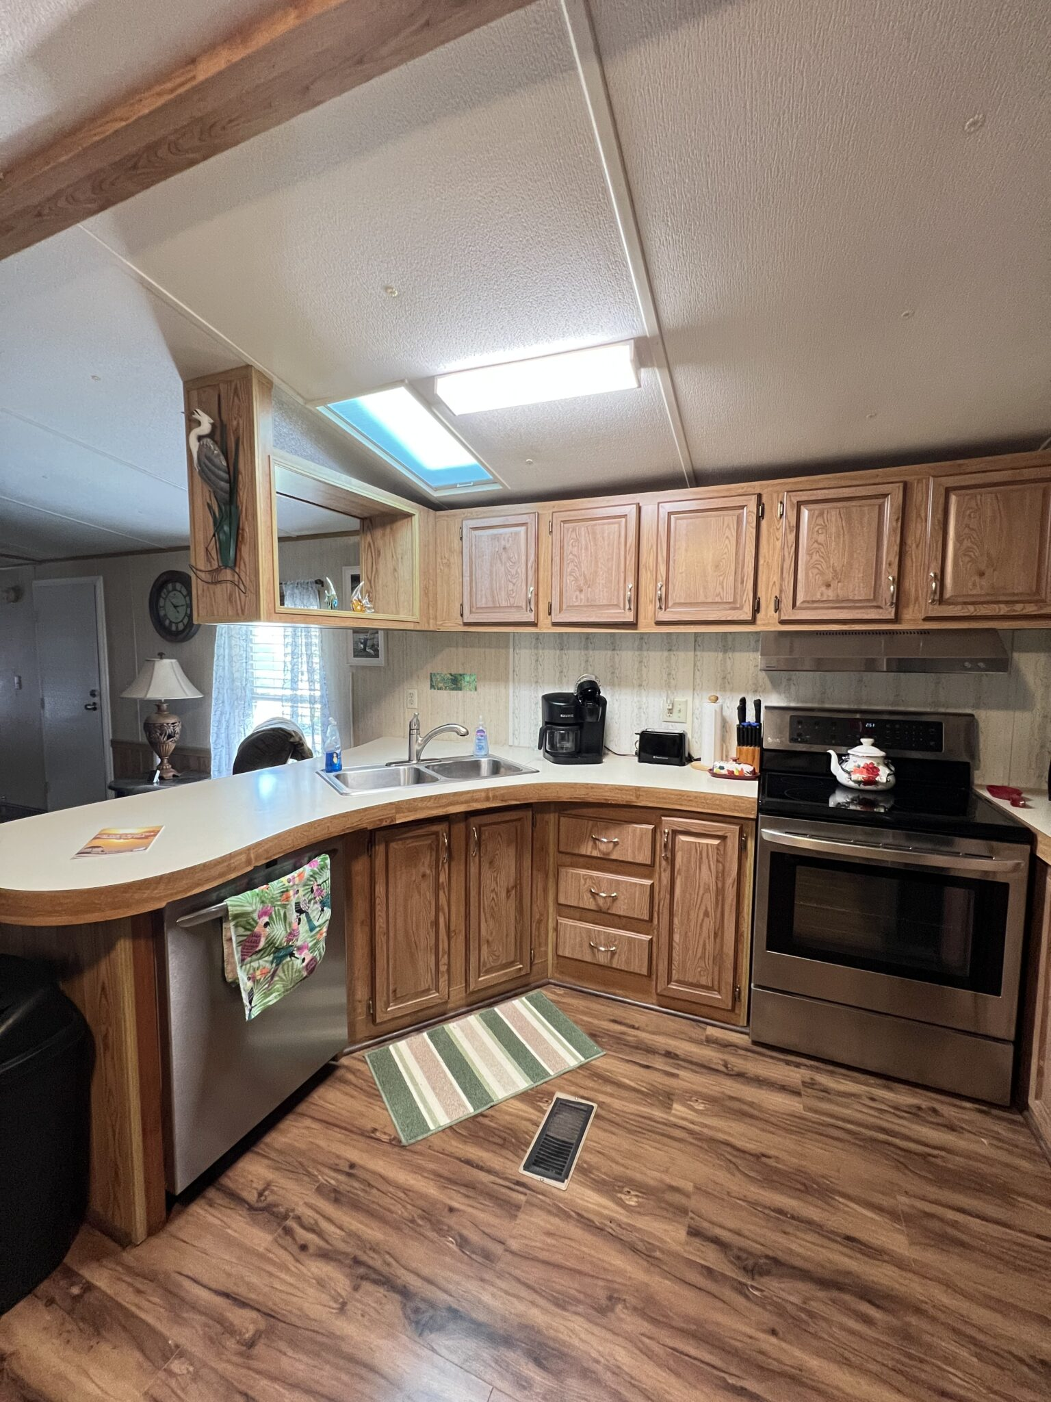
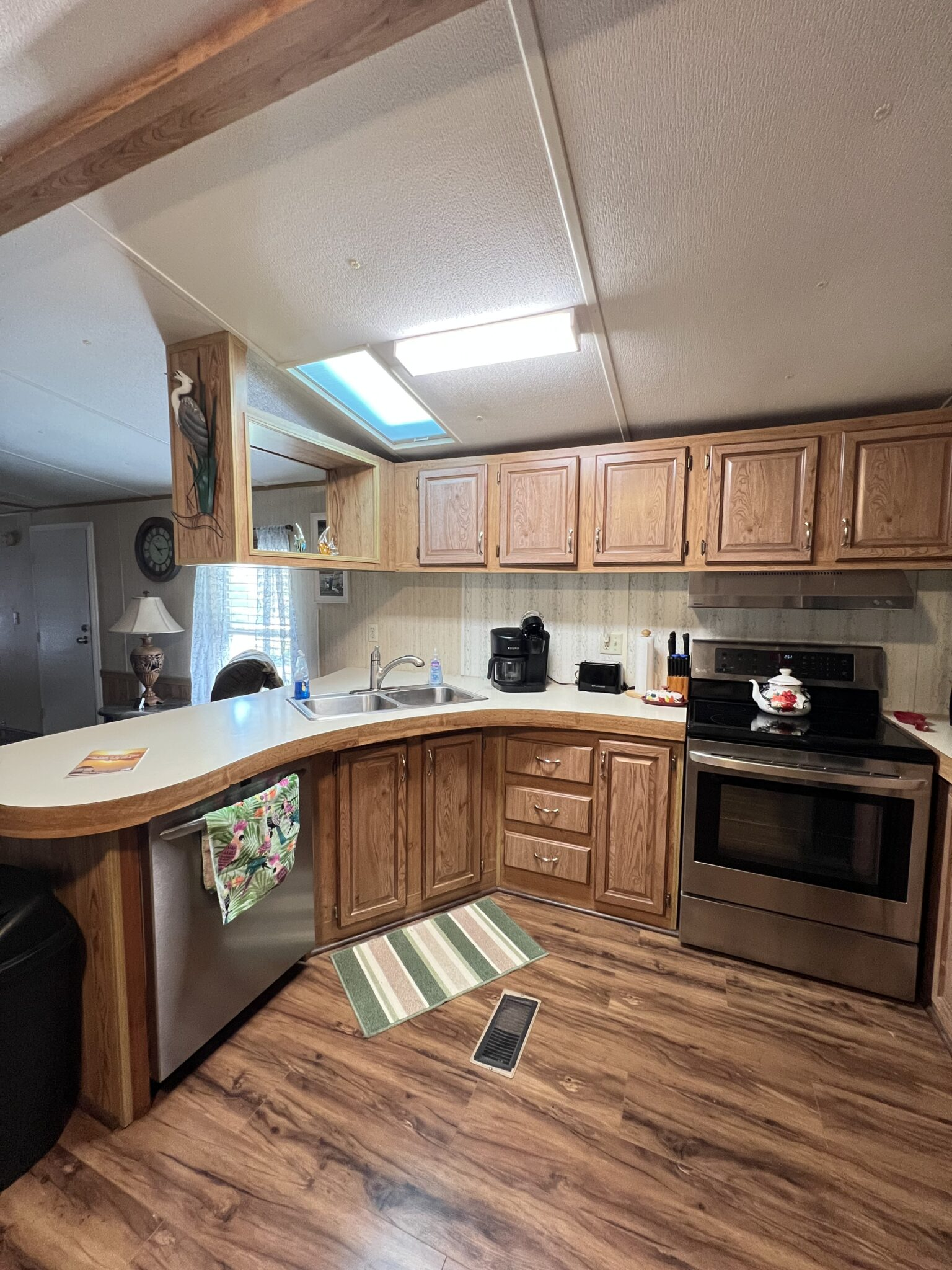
- decorative tile [429,672,478,692]
